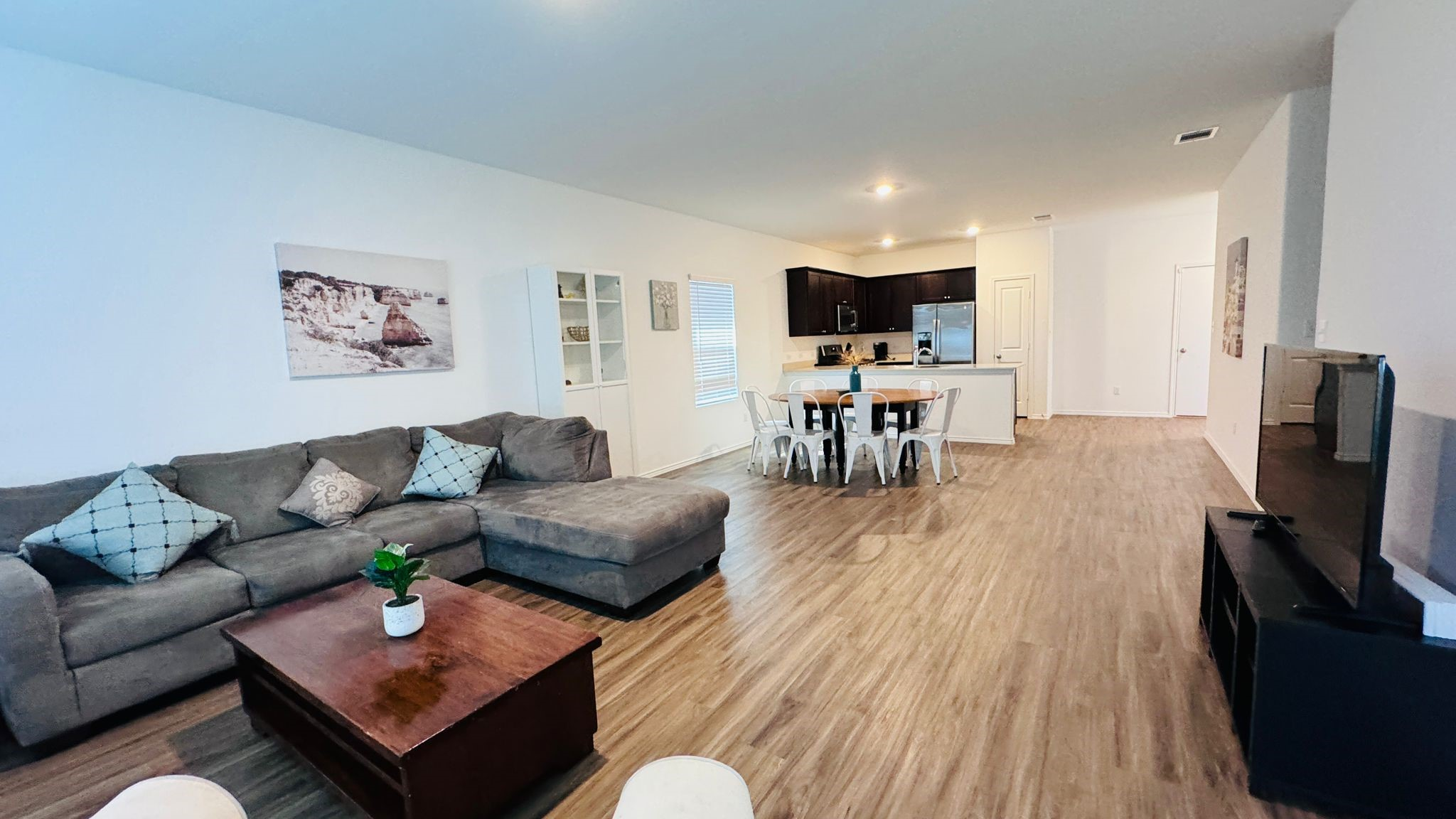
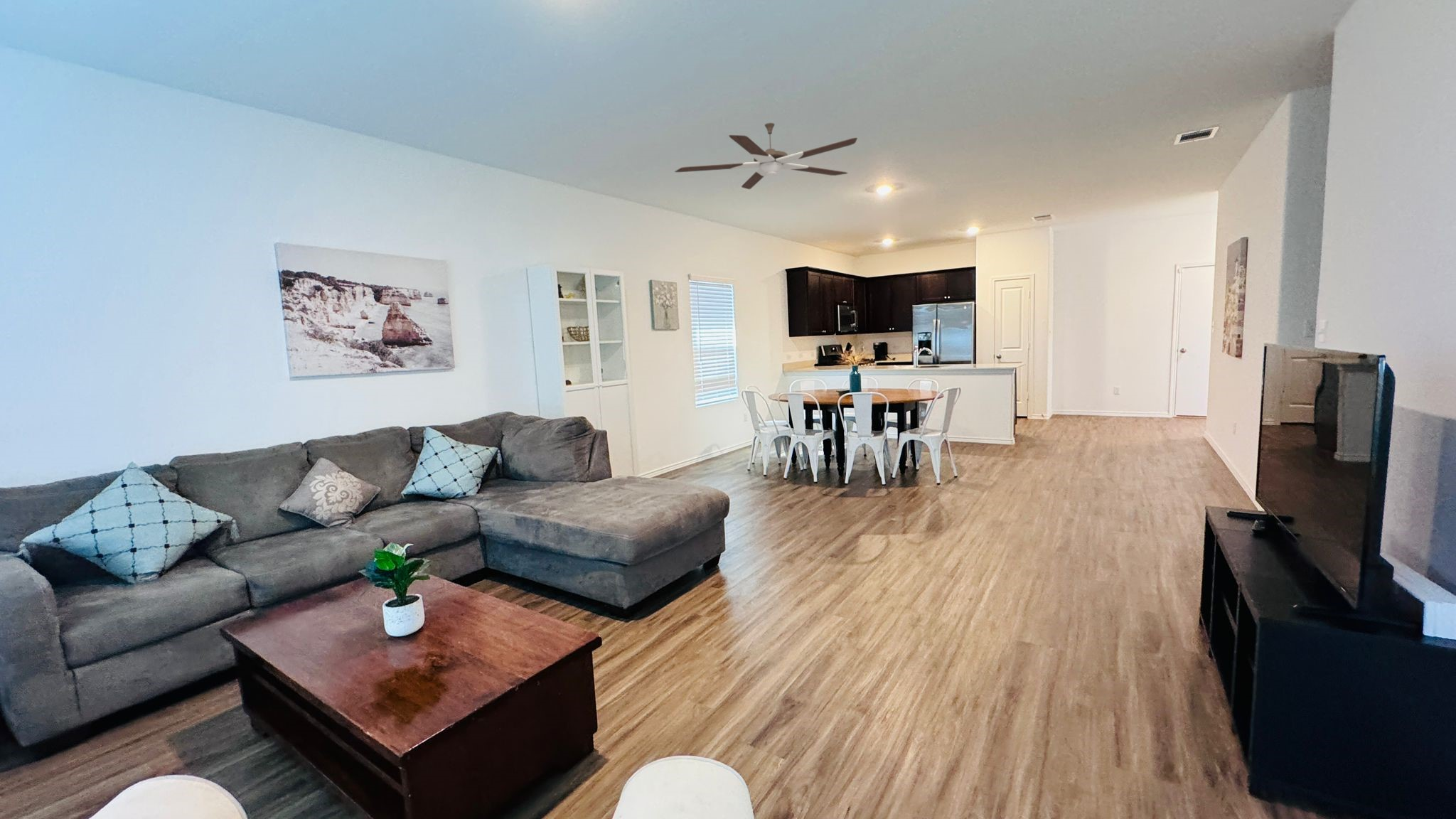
+ ceiling fan [674,122,858,190]
